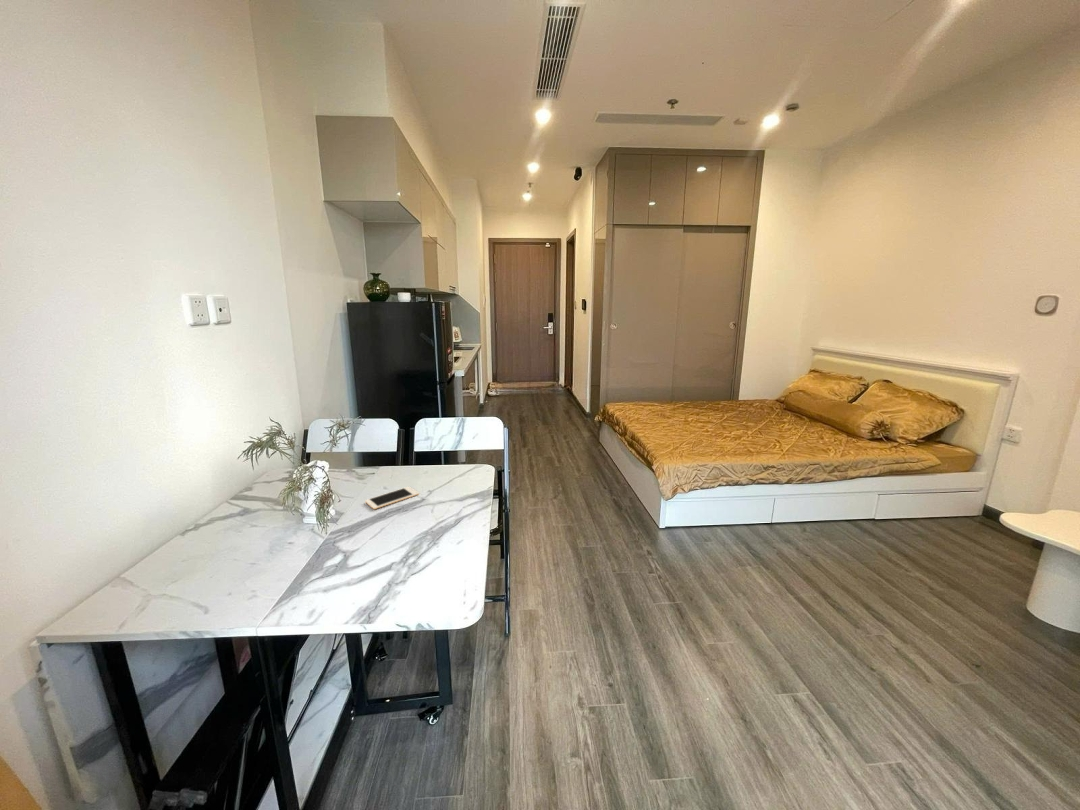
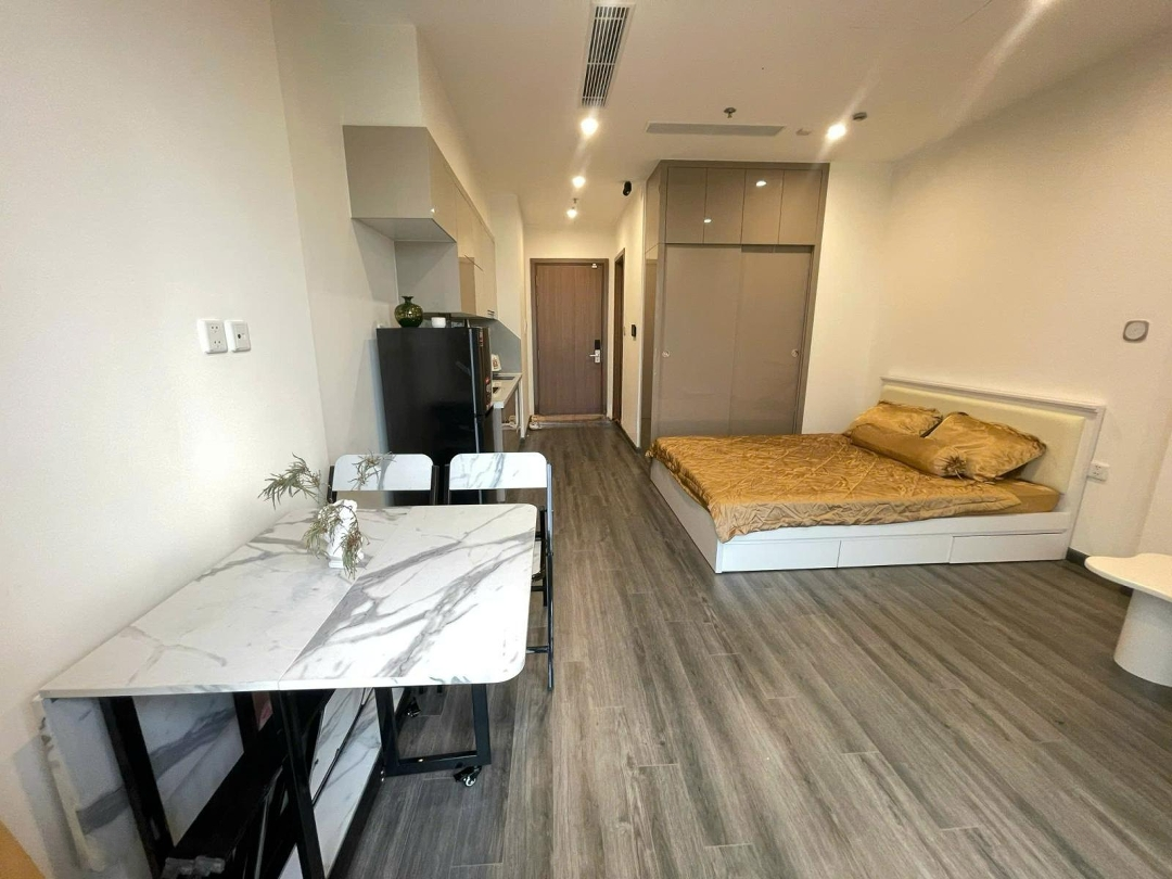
- cell phone [364,486,420,510]
